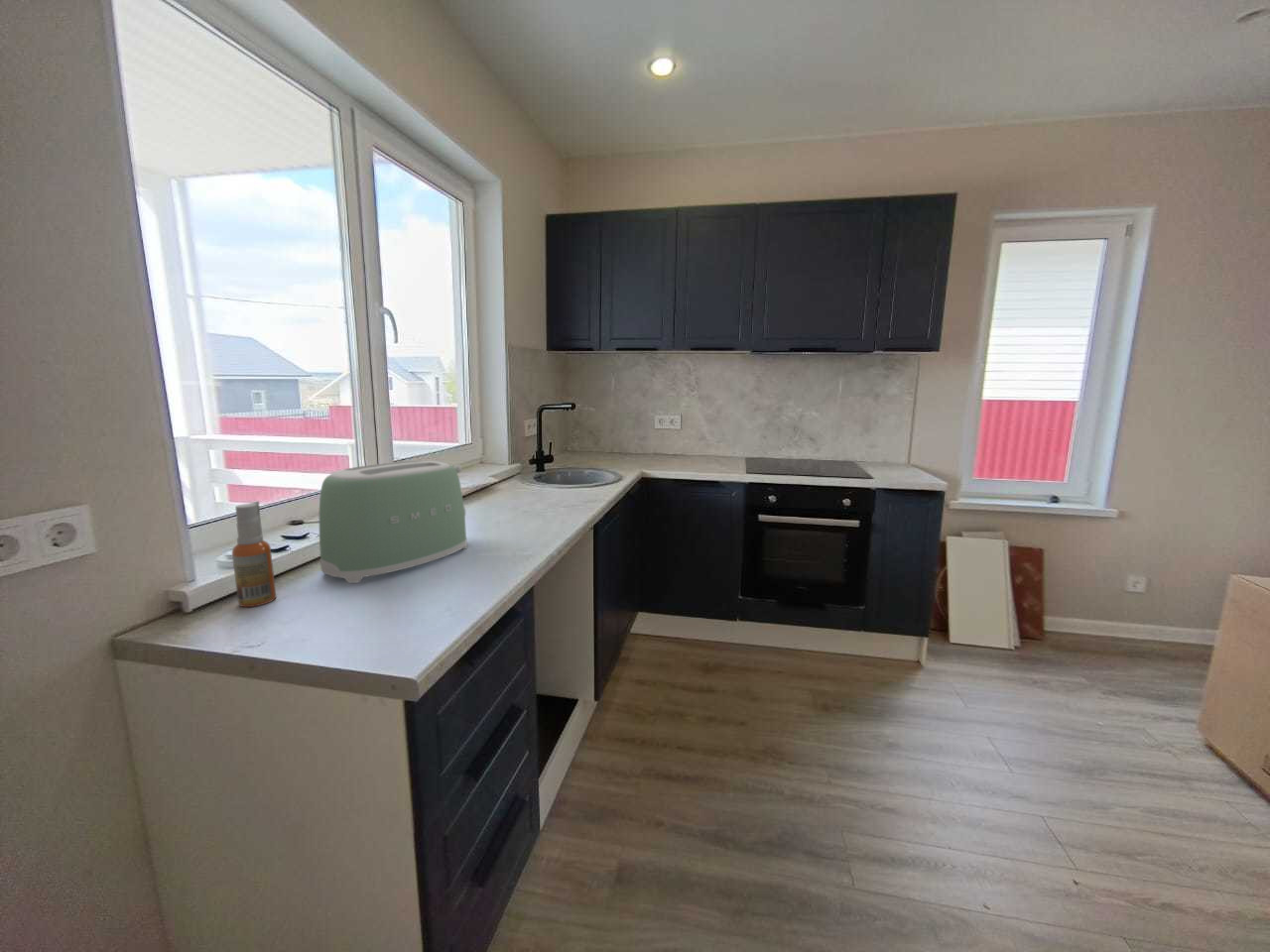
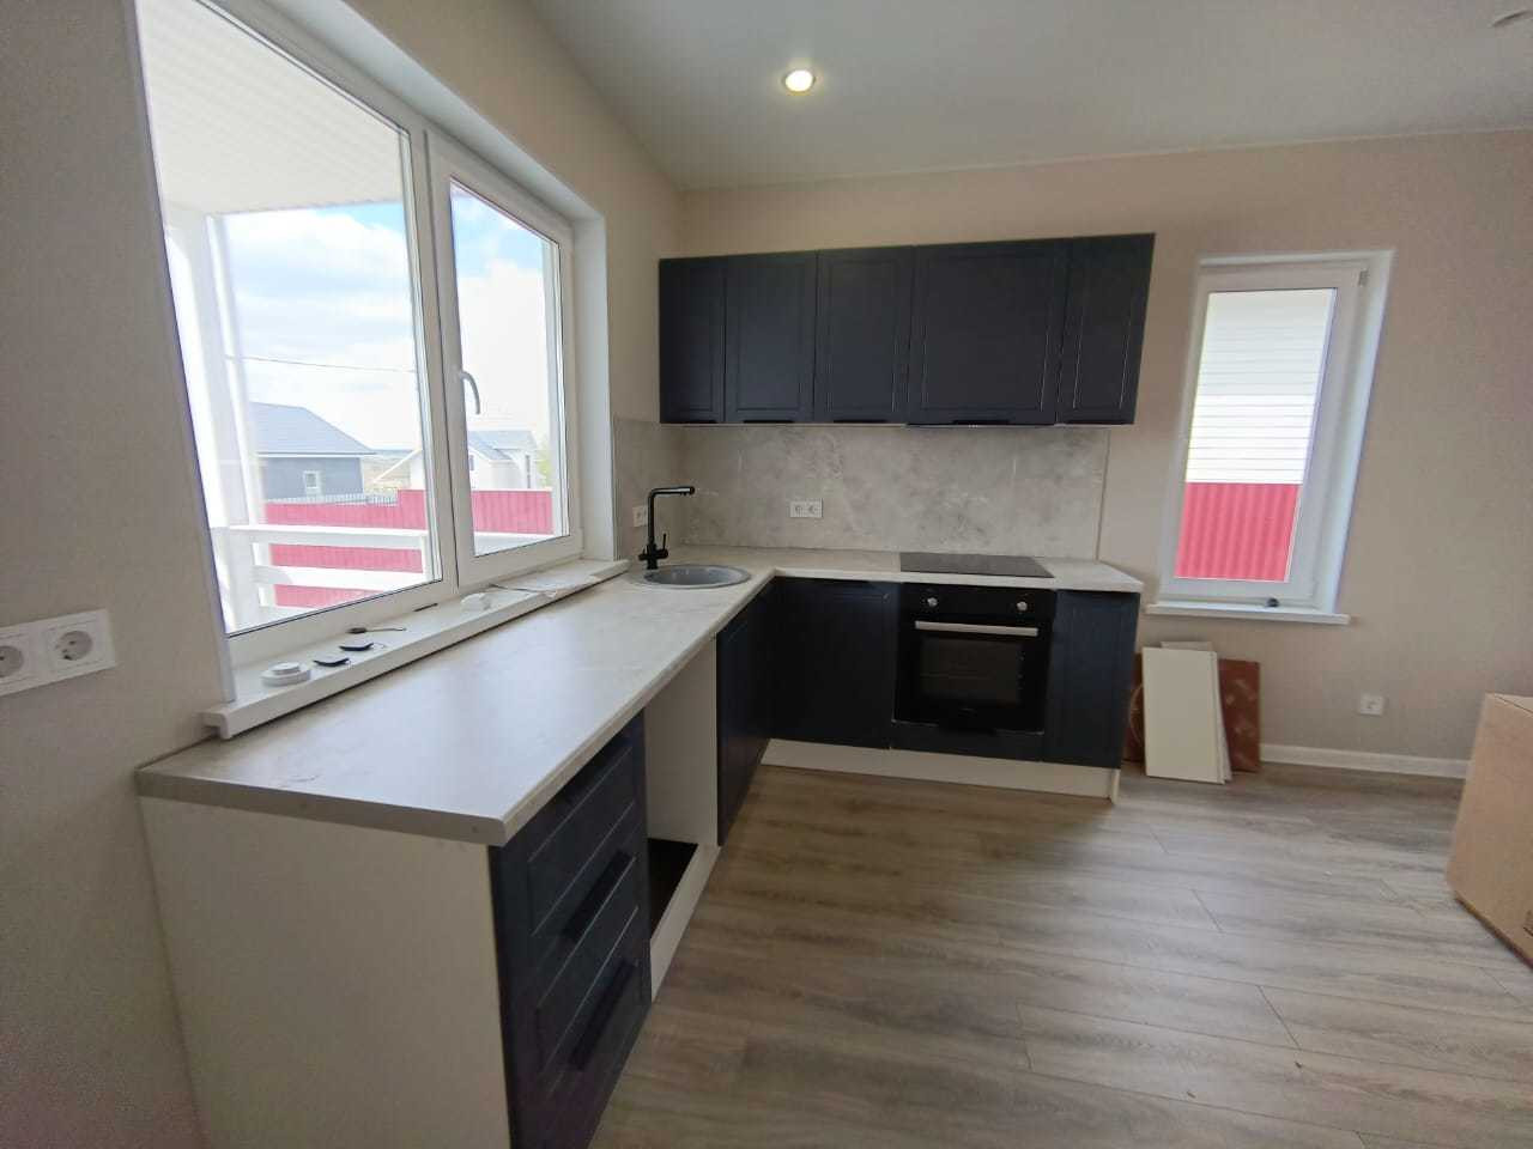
- toaster [318,460,468,584]
- spray bottle [231,500,277,608]
